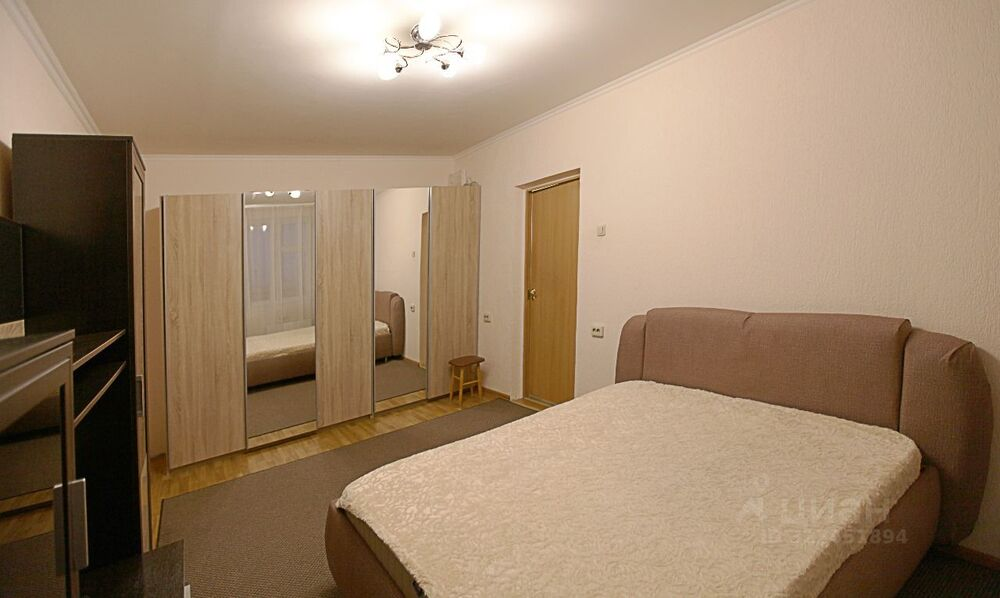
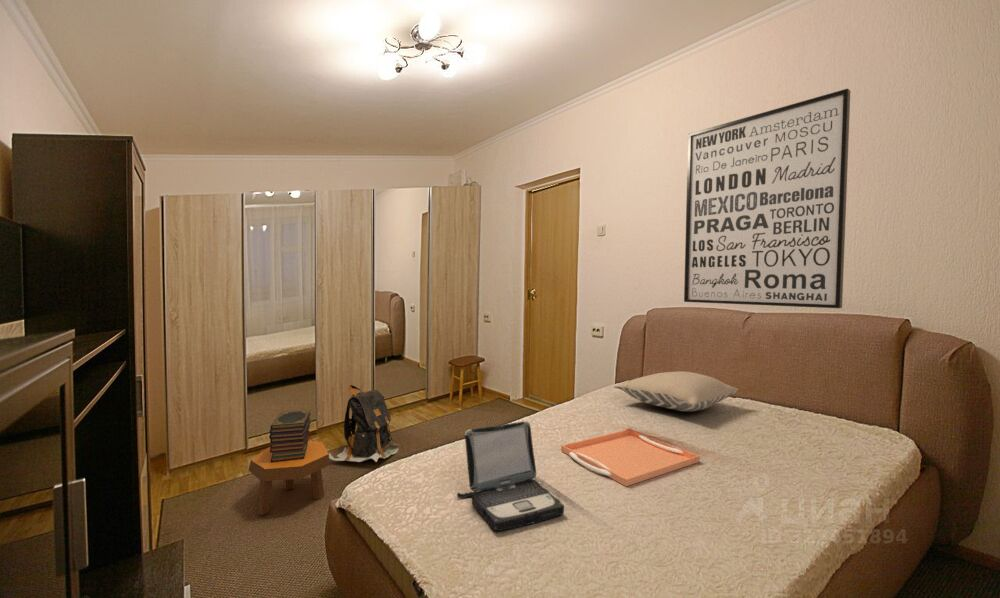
+ book stack [268,409,312,463]
+ wall art [683,87,851,309]
+ laptop [456,420,565,532]
+ footstool [248,440,331,516]
+ serving tray [560,428,701,487]
+ backpack [328,384,401,463]
+ pillow [613,371,740,413]
